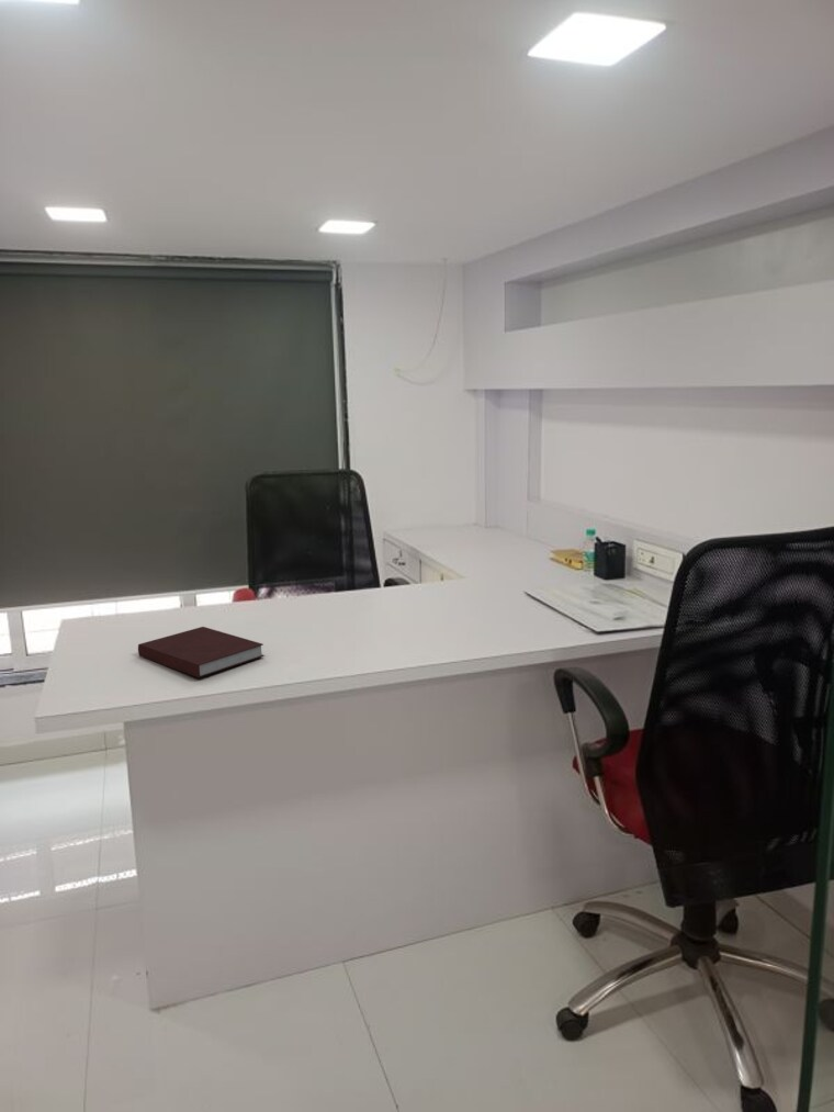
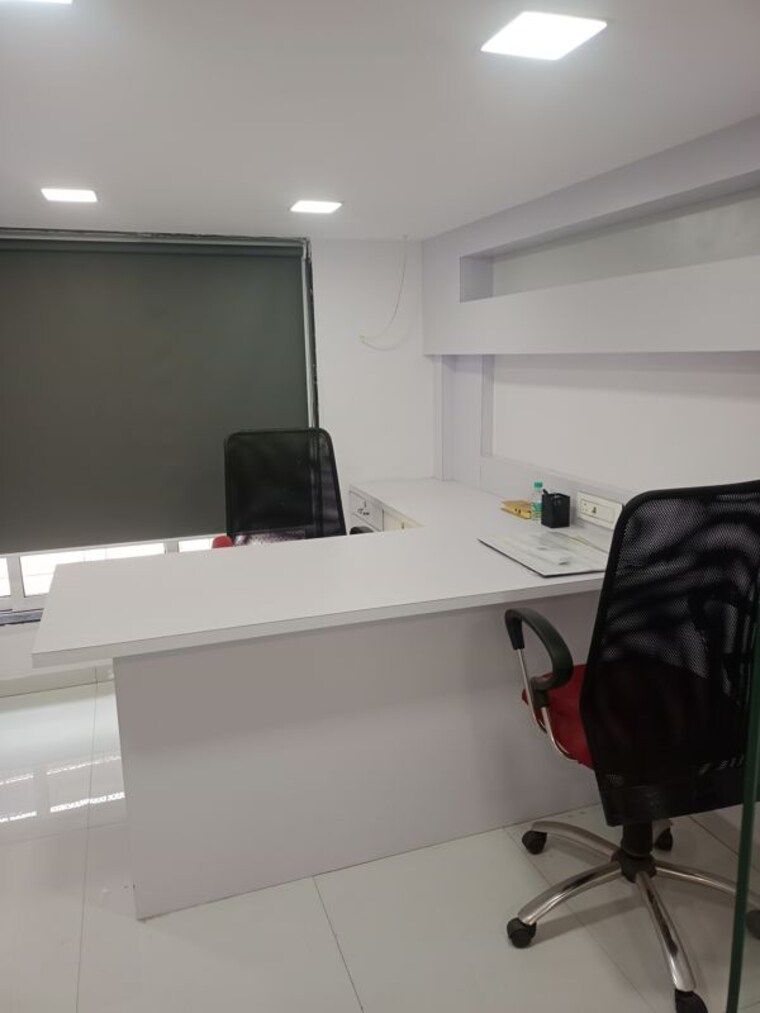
- notebook [137,626,266,678]
